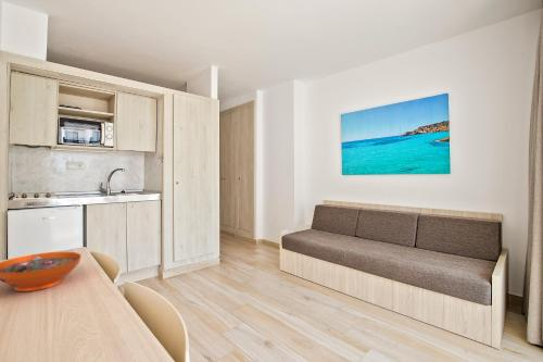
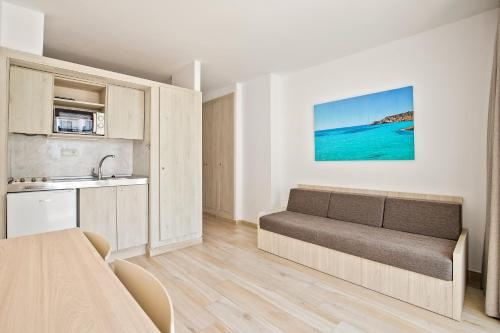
- decorative bowl [0,251,83,292]
